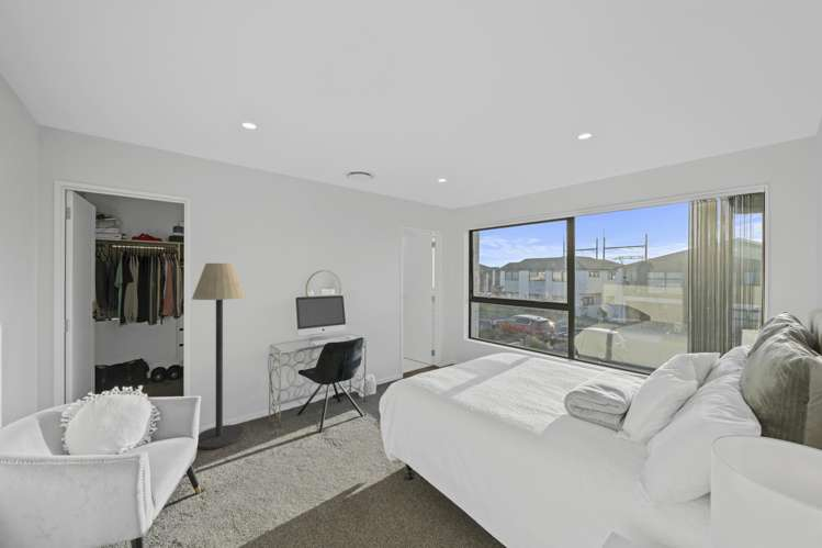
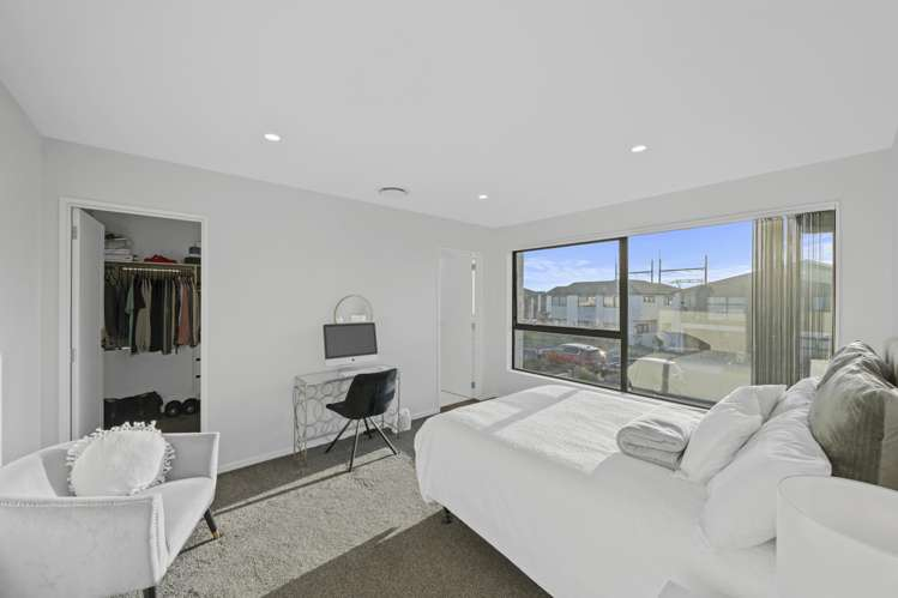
- floor lamp [191,262,246,450]
